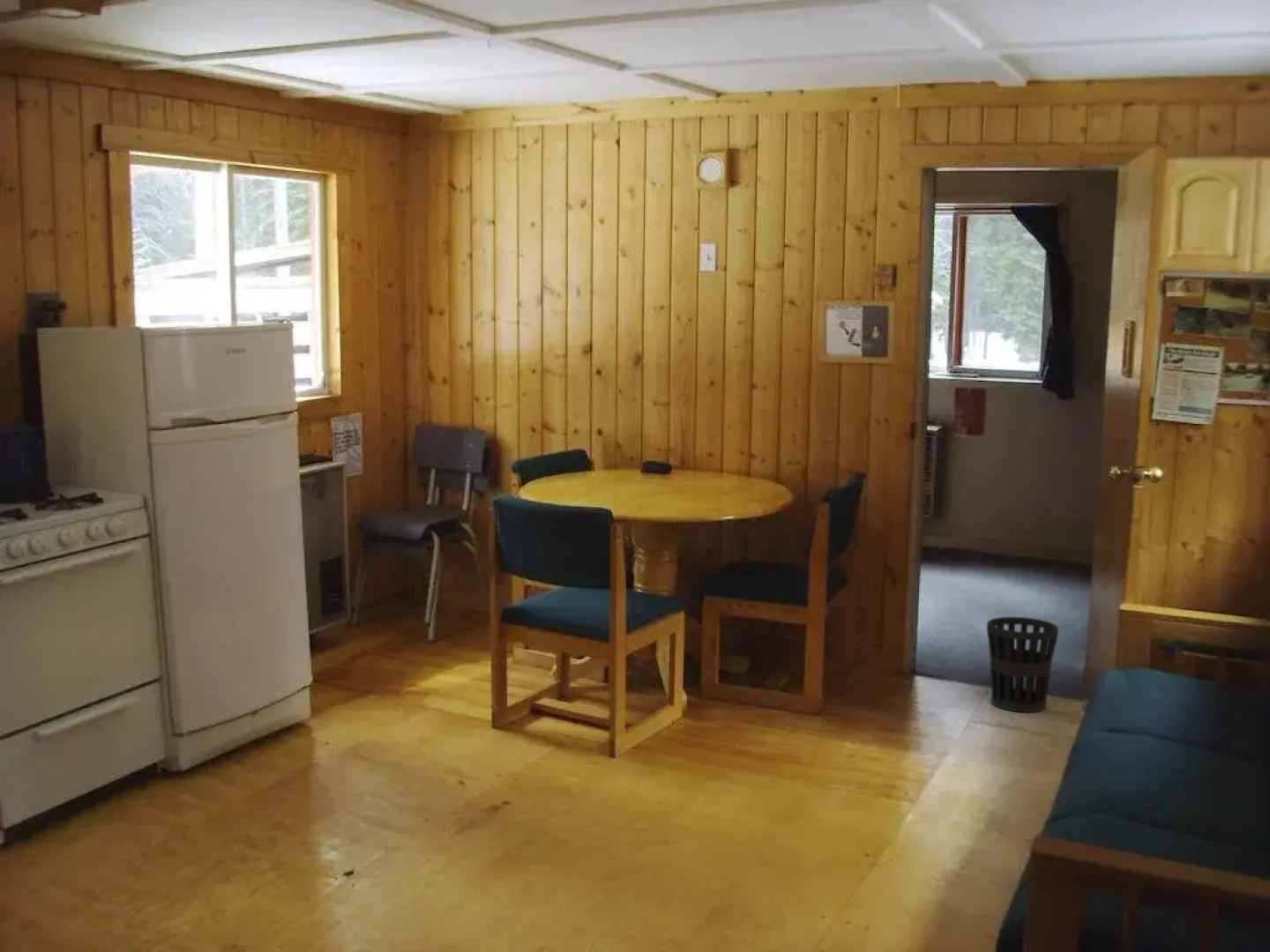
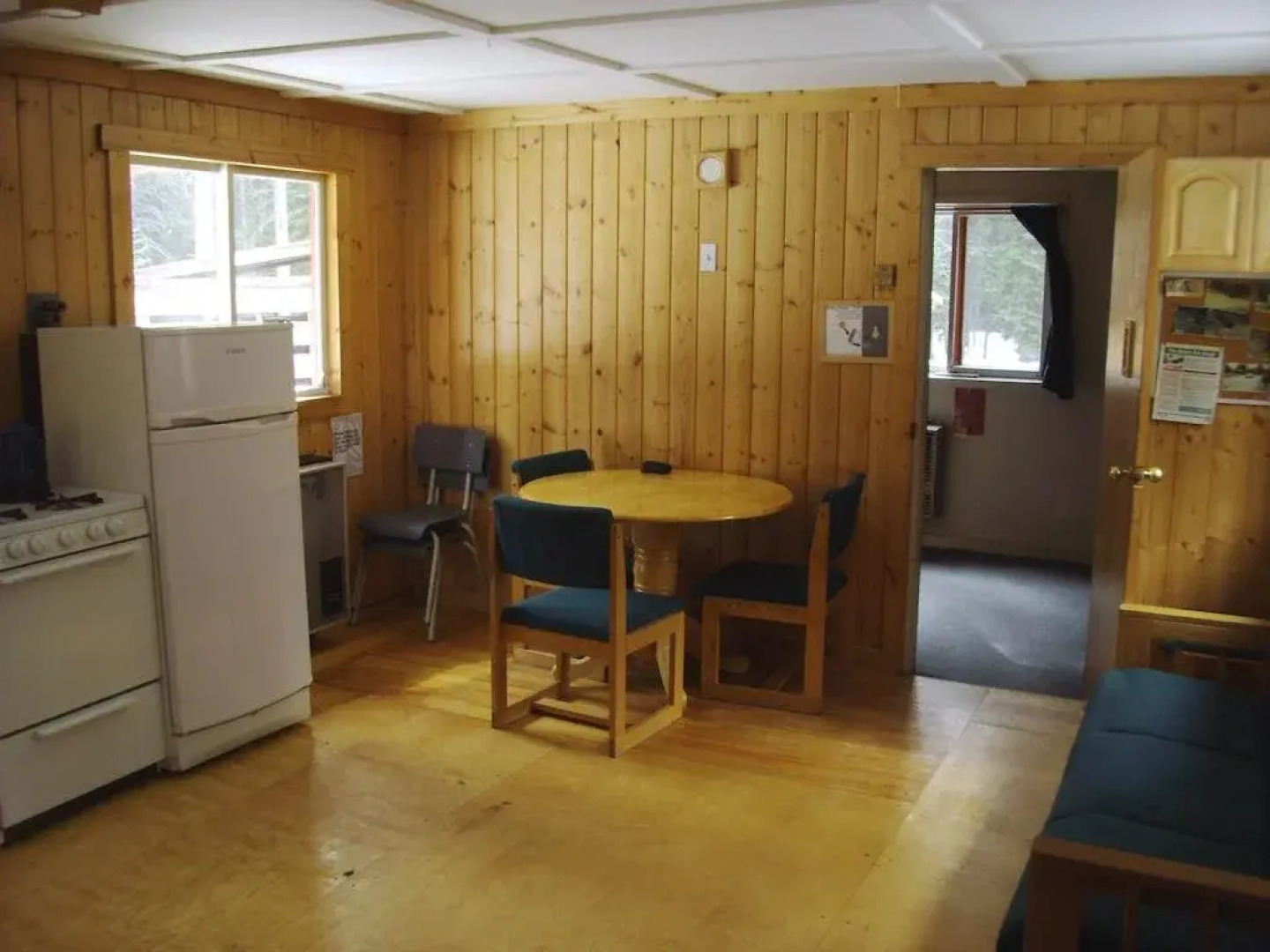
- wastebasket [986,616,1059,713]
